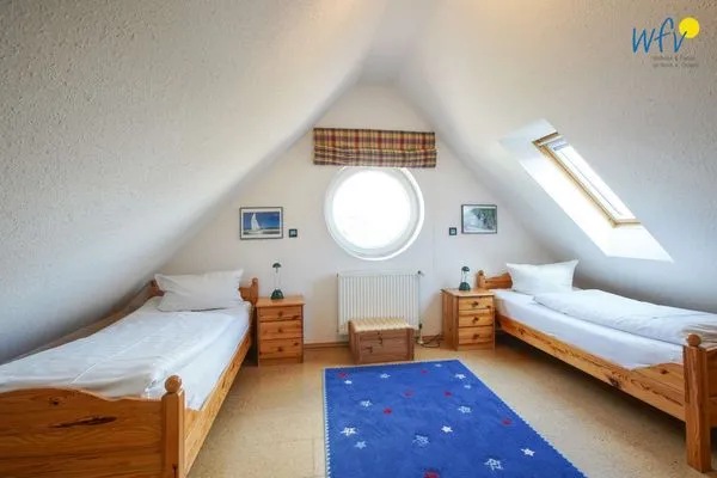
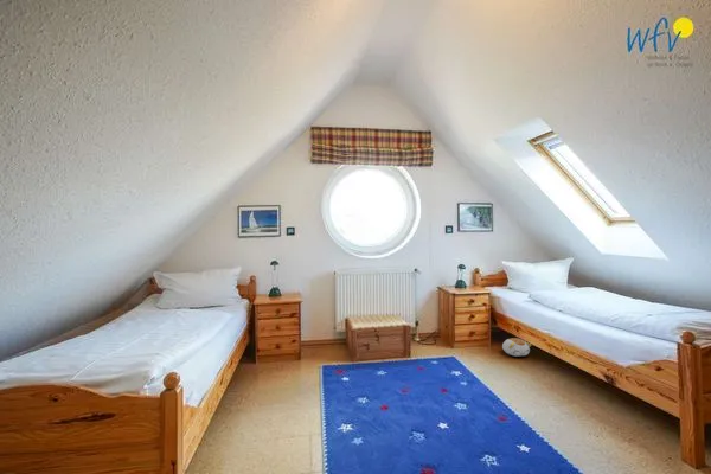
+ plush toy [501,337,532,358]
